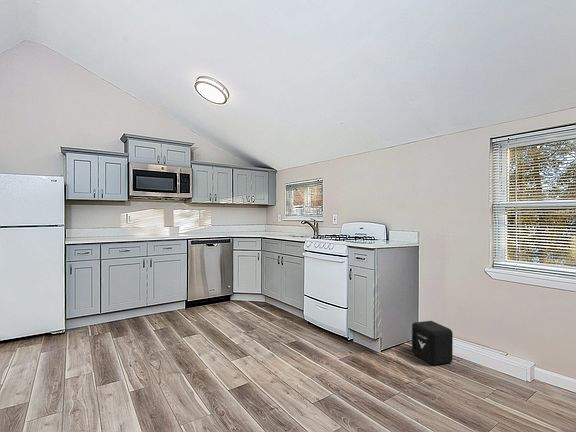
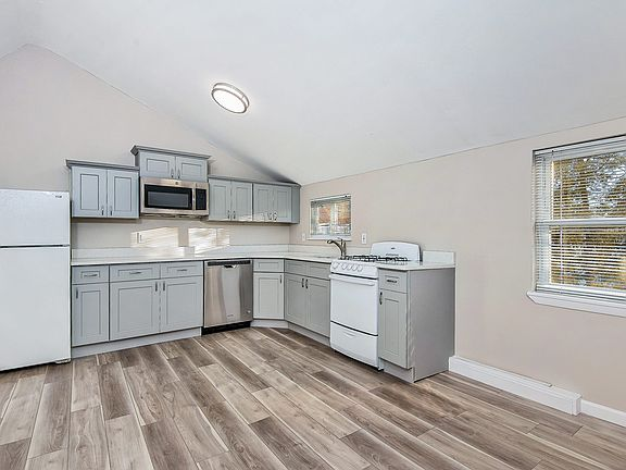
- air purifier [411,320,454,366]
